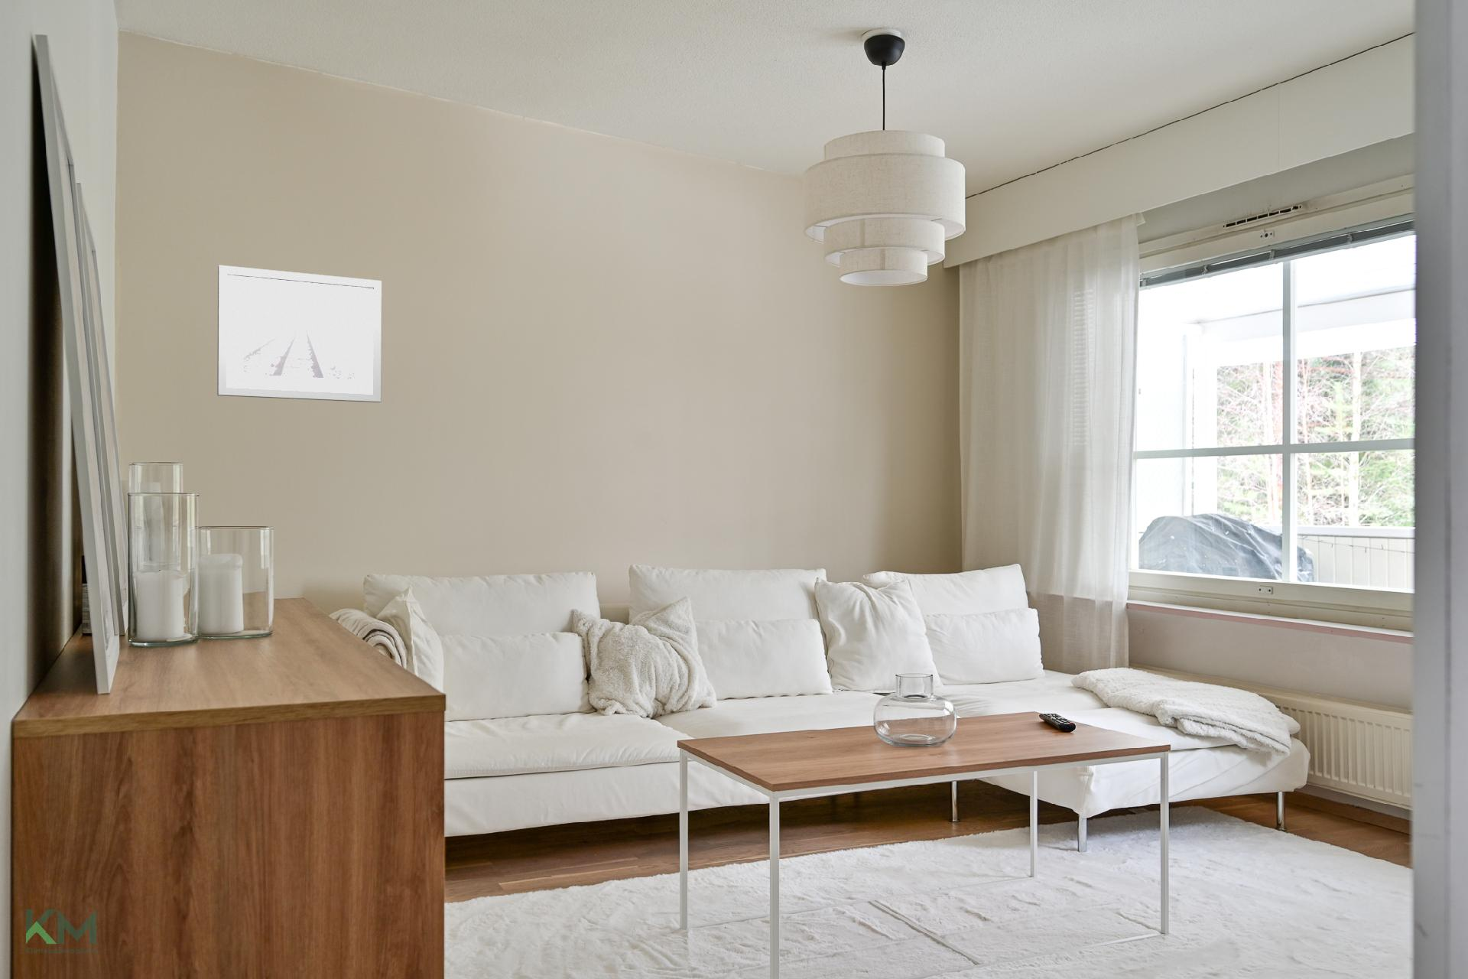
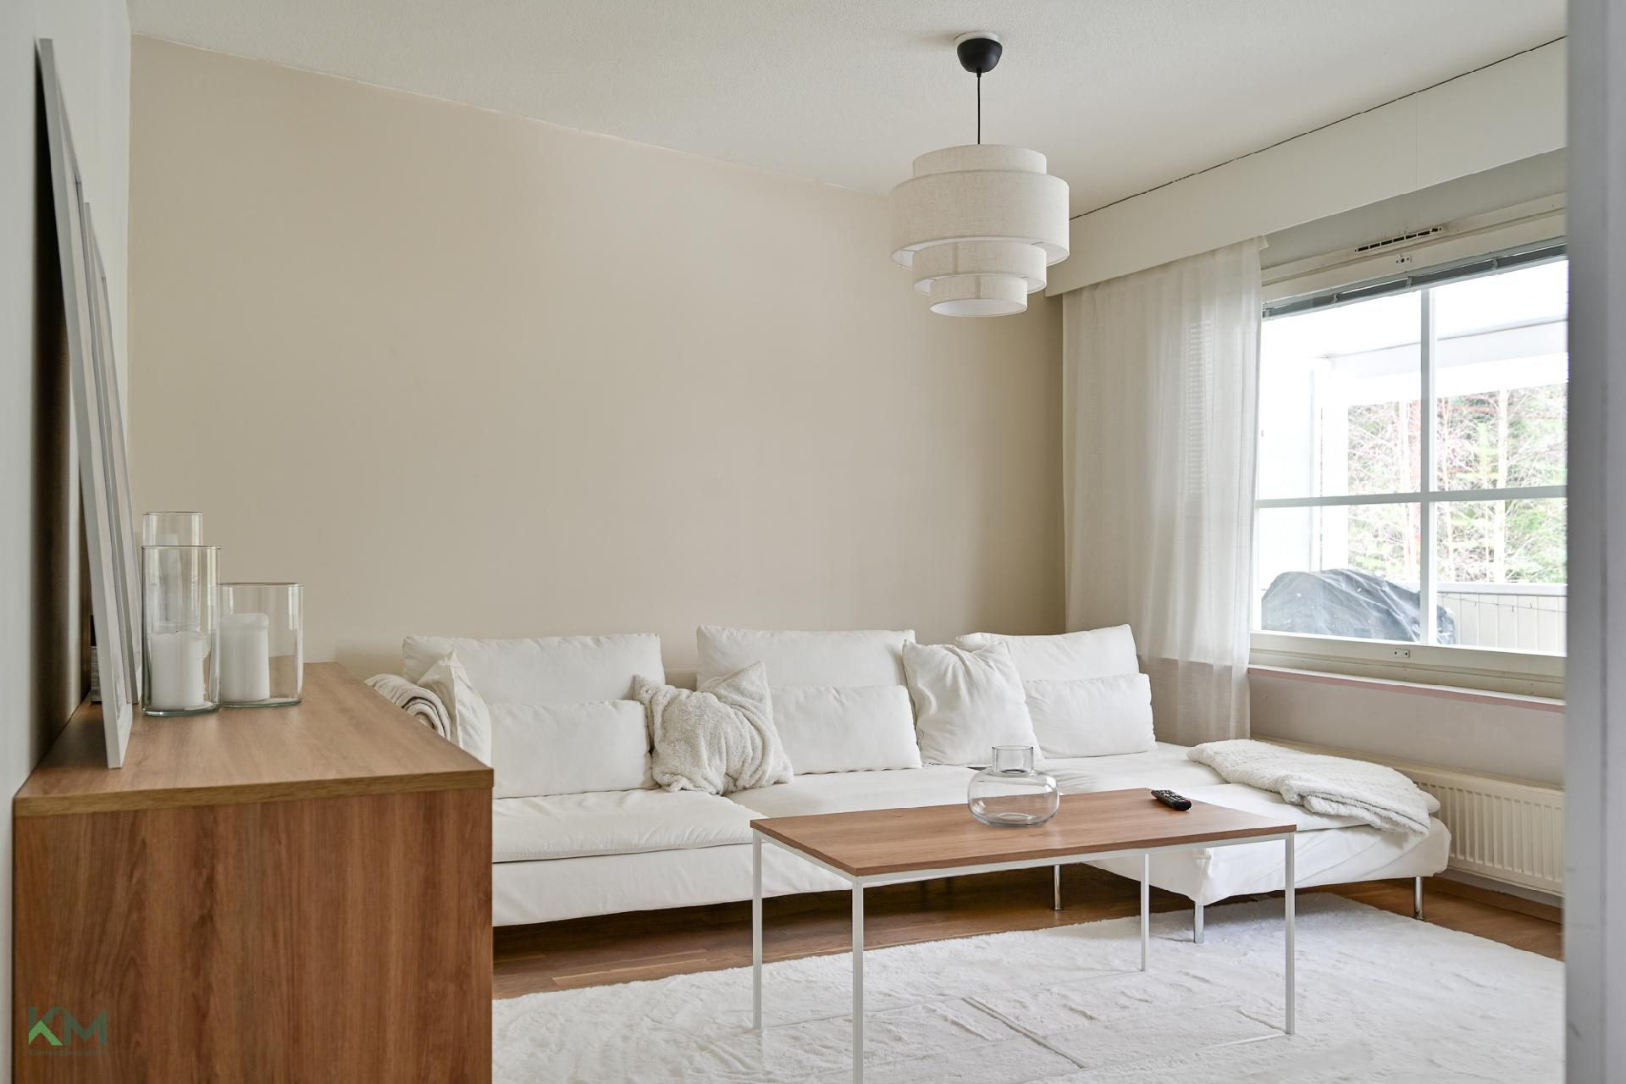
- wall art [216,264,382,403]
